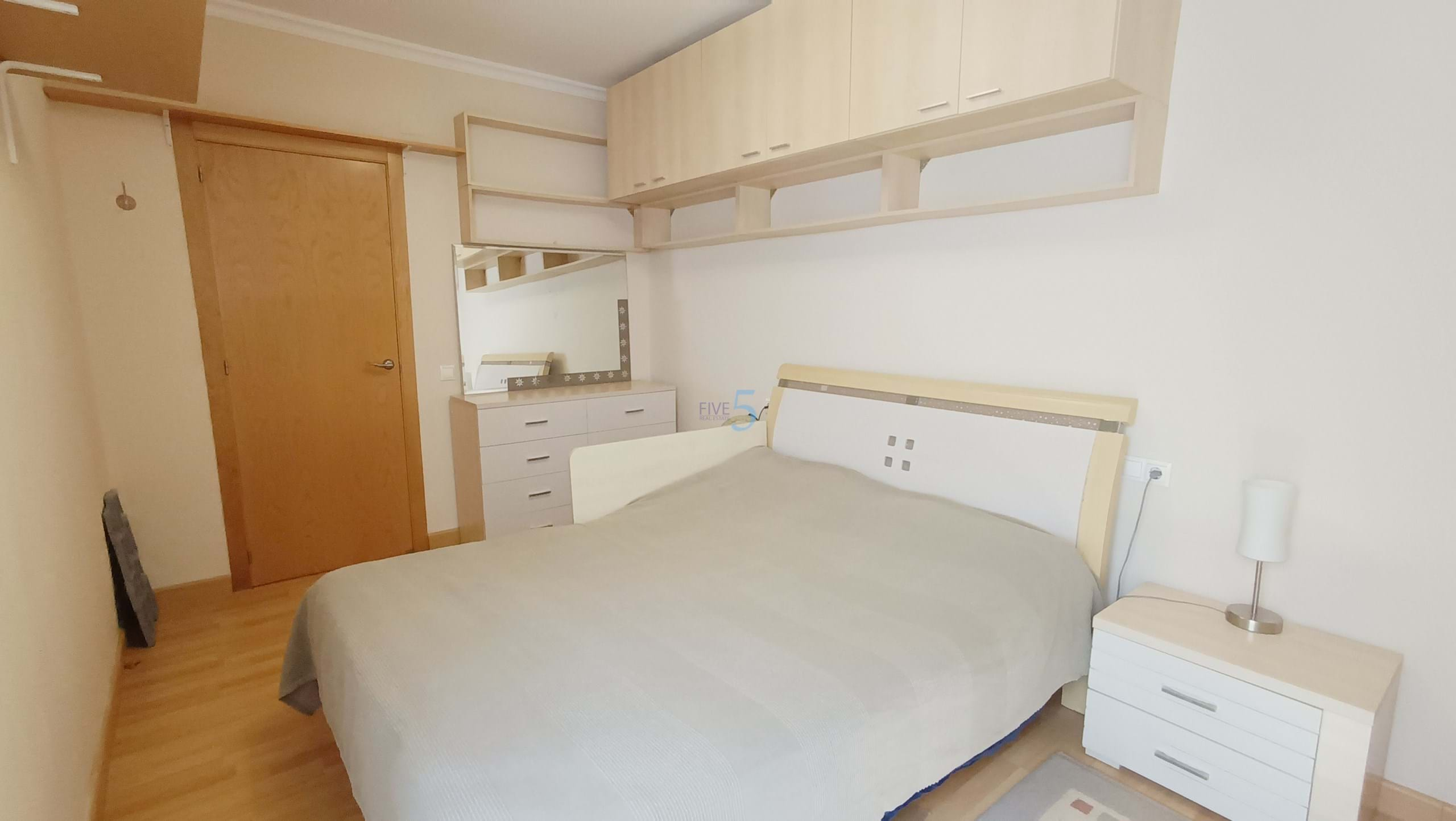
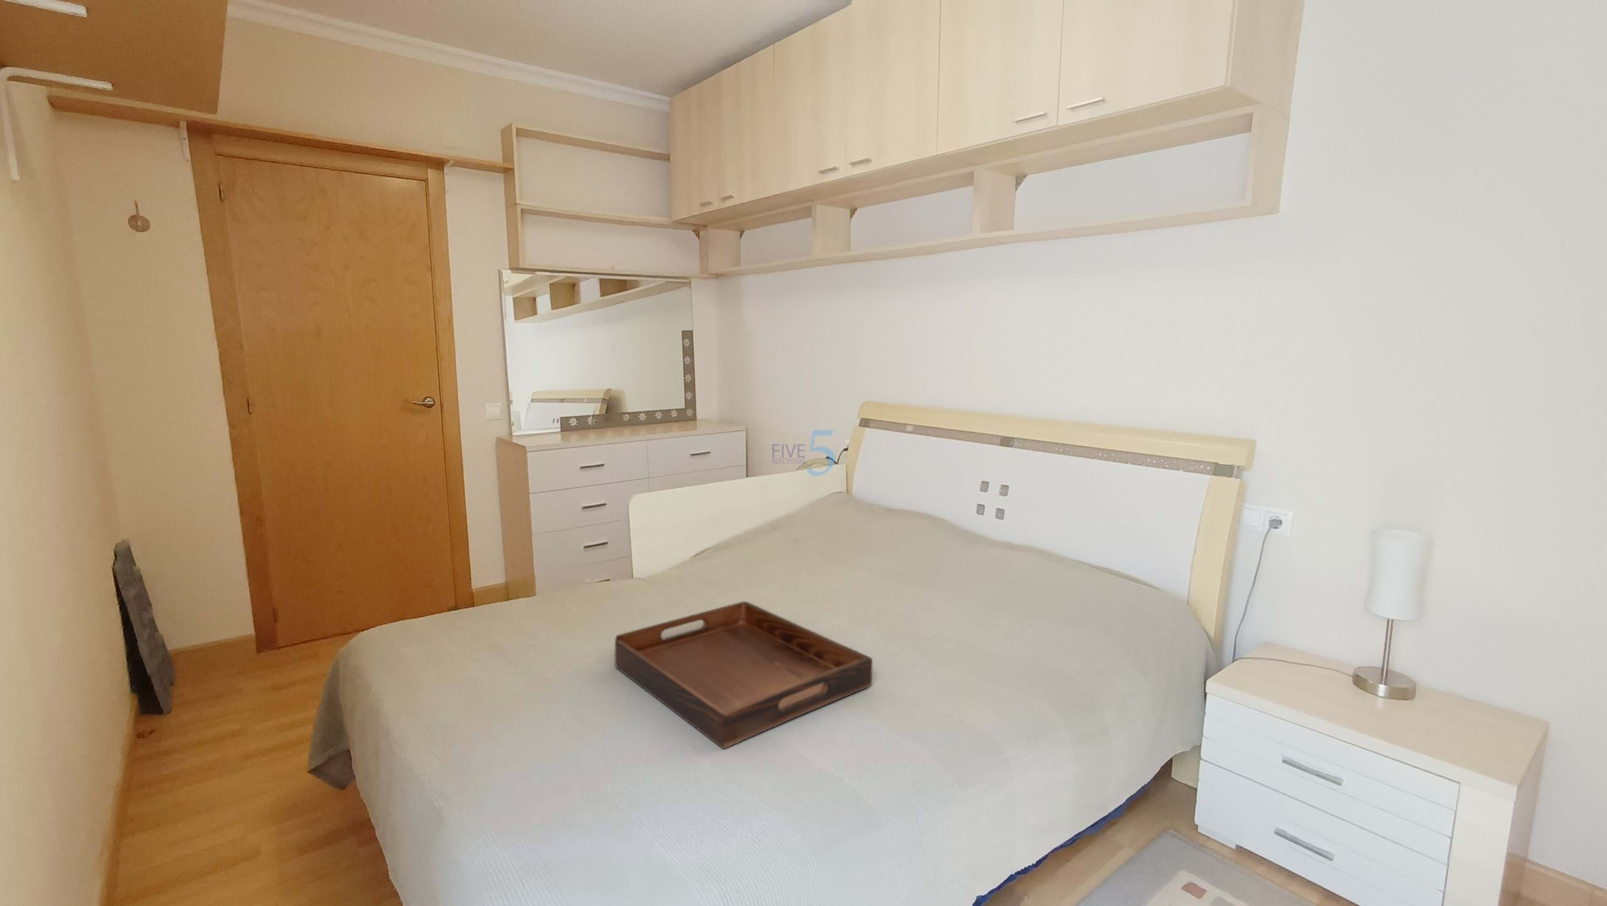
+ serving tray [614,600,873,749]
